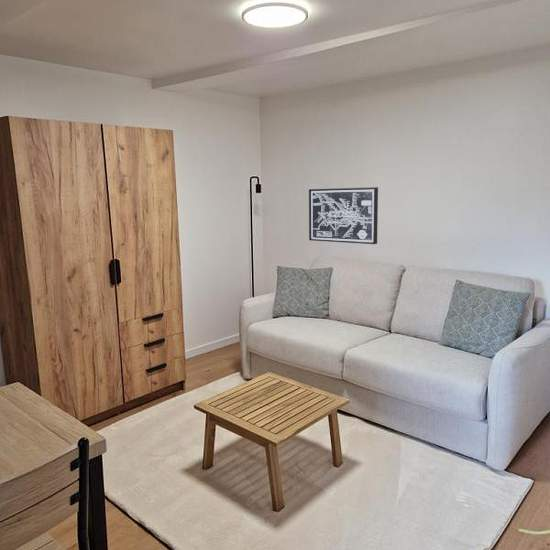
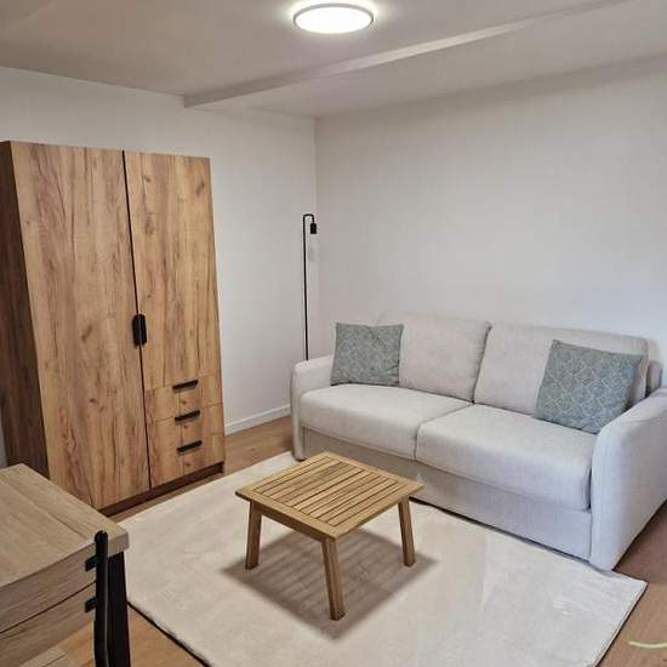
- wall art [308,186,379,245]
